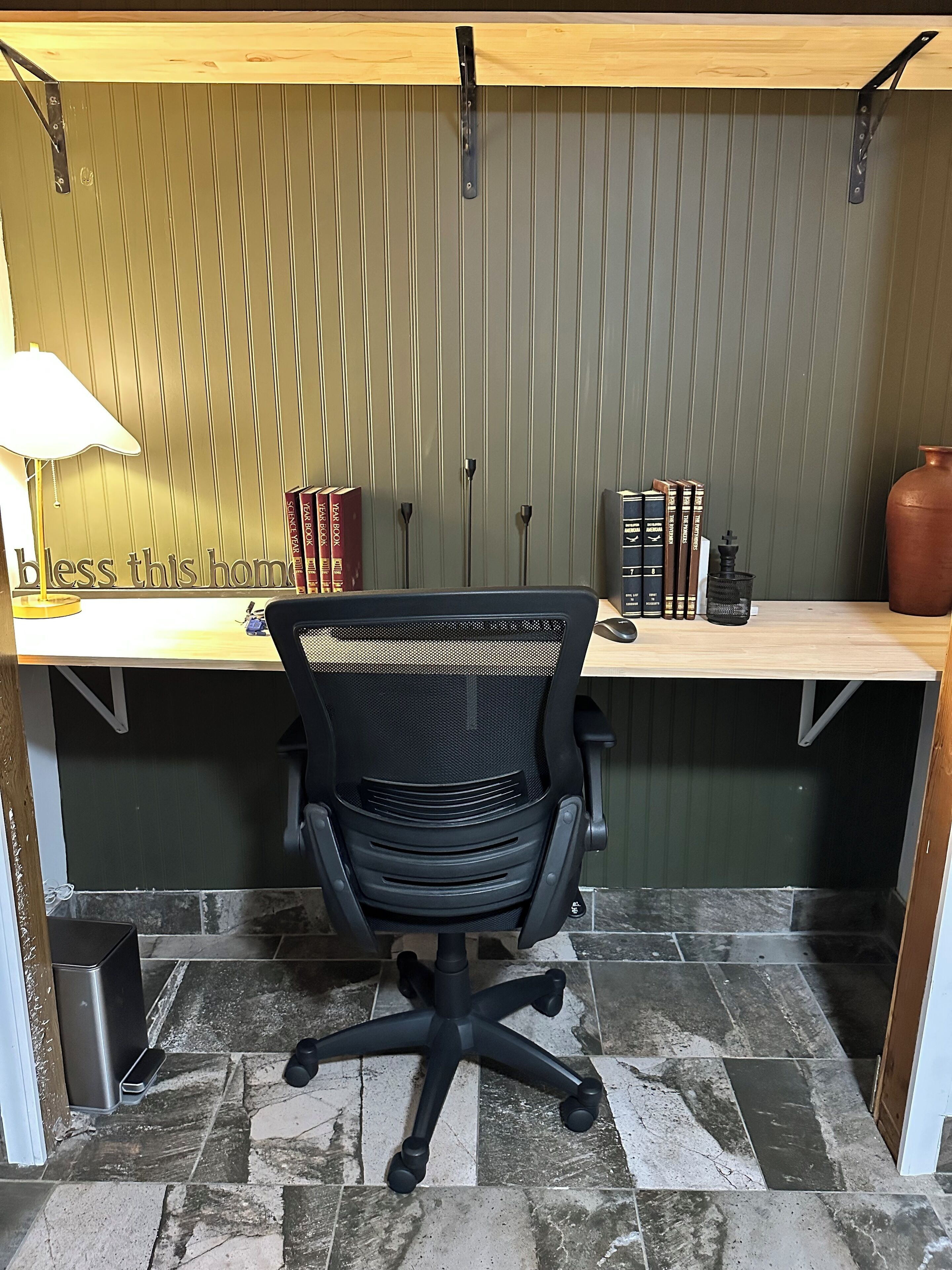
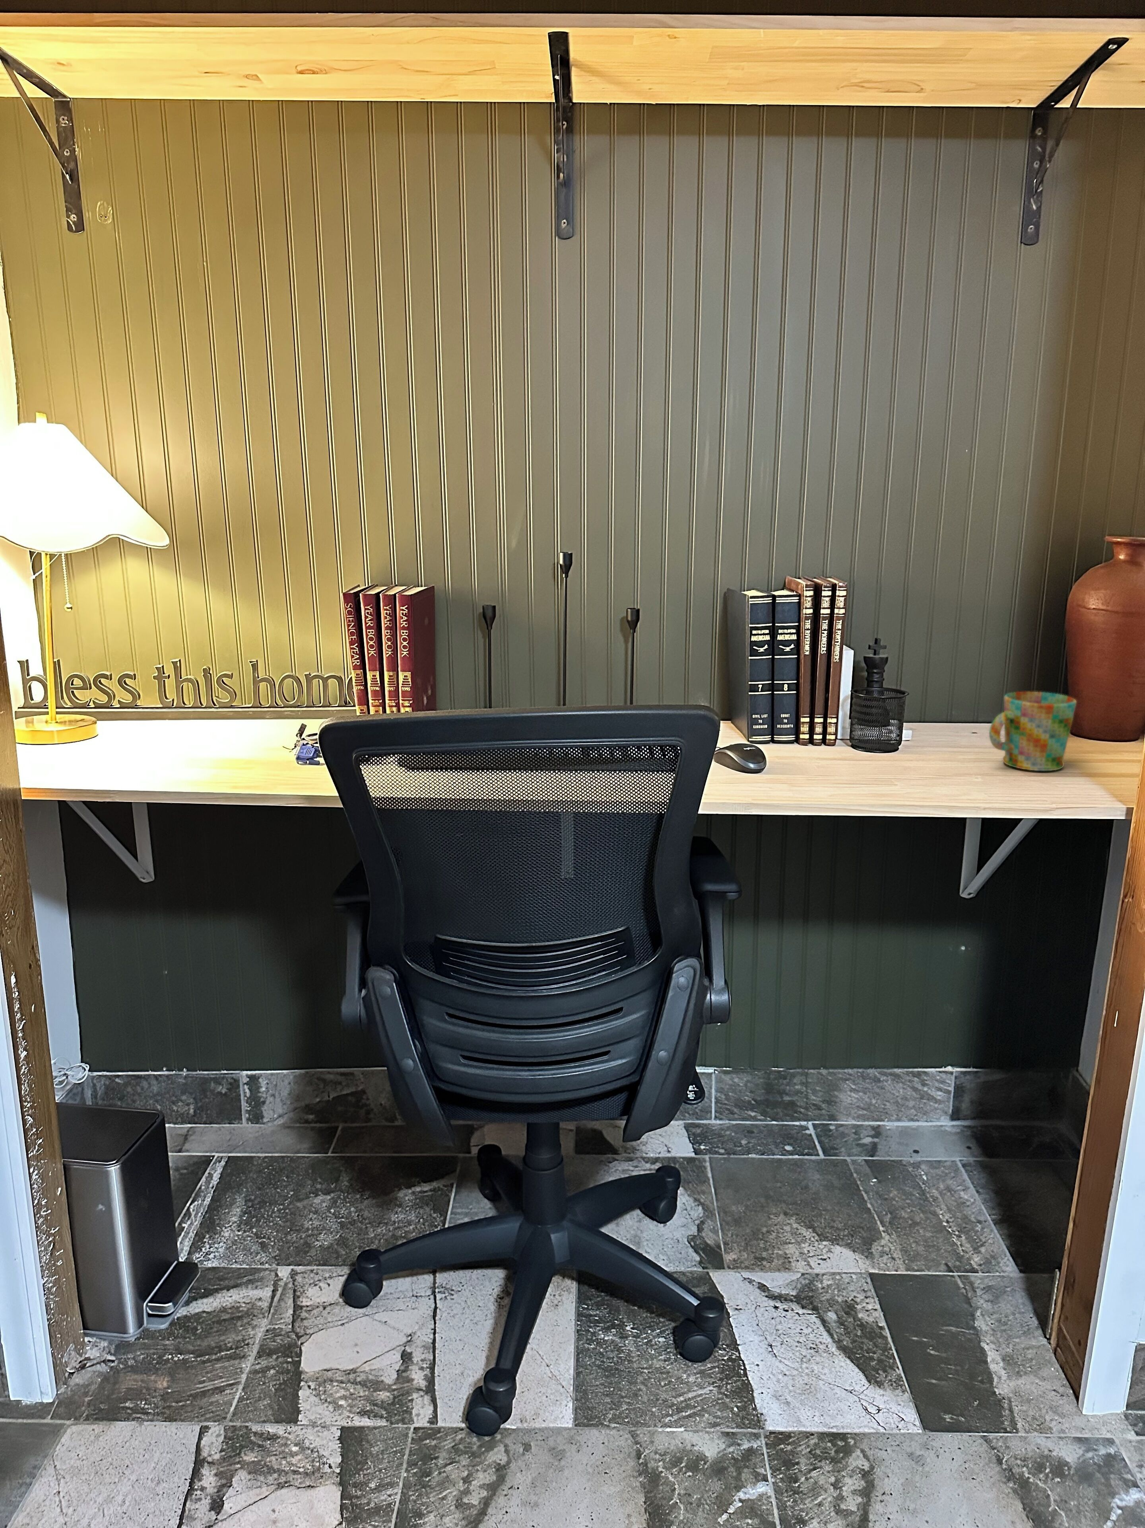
+ mug [989,691,1076,771]
